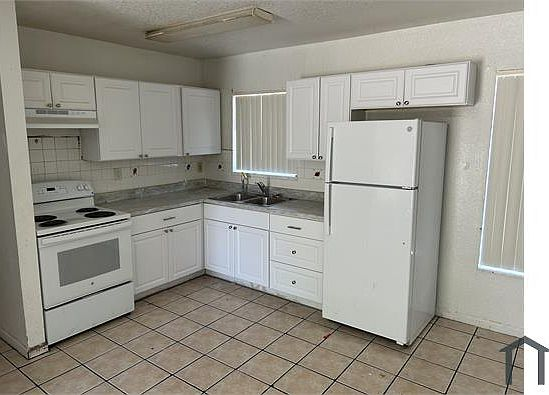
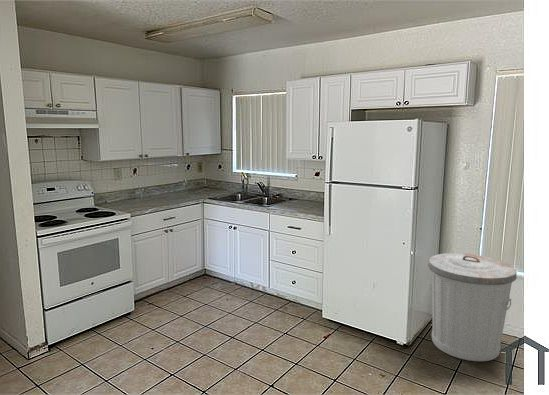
+ trash can [427,252,518,362]
